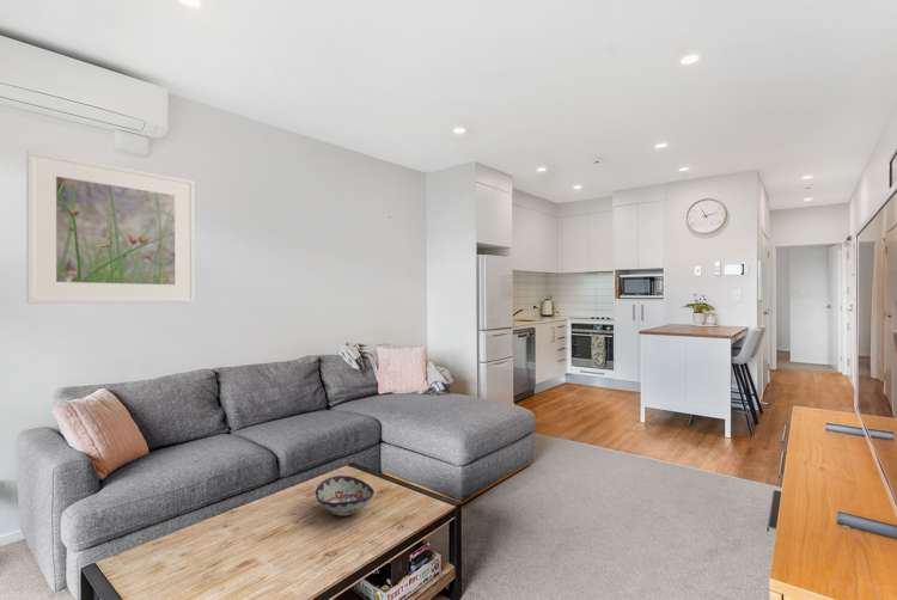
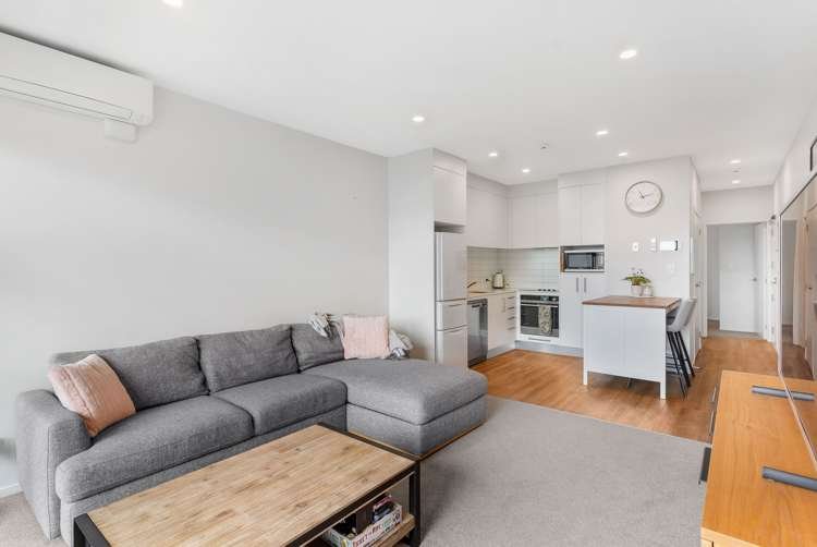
- decorative bowl [315,475,376,516]
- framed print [25,148,196,305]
